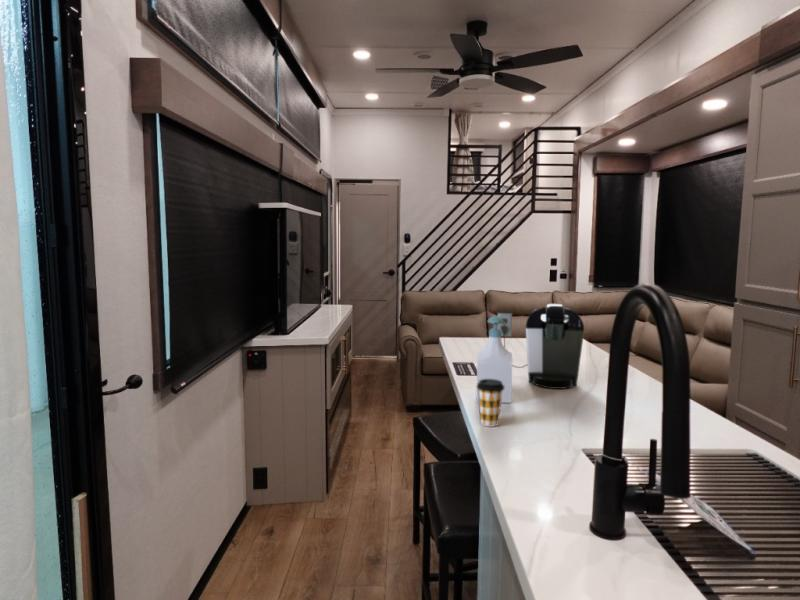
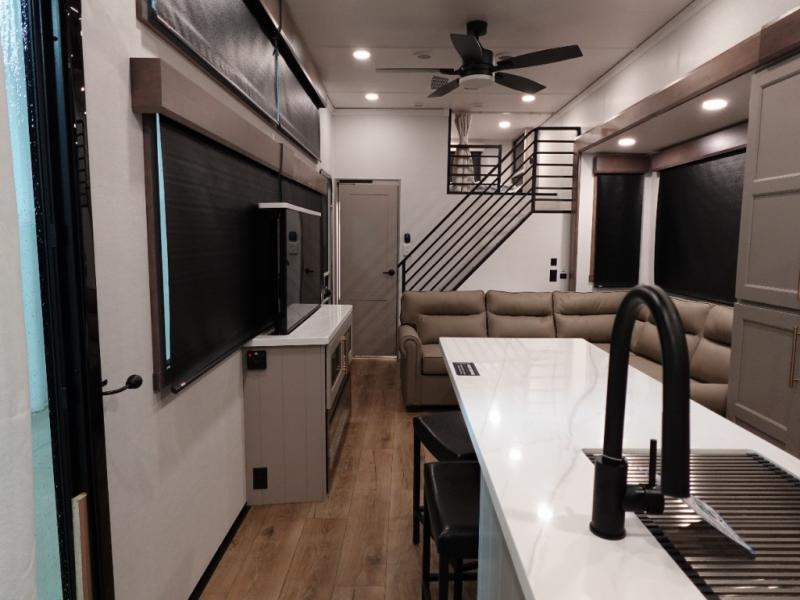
- coffee cup [476,379,505,428]
- coffee maker [497,303,585,390]
- soap bottle [476,315,513,404]
